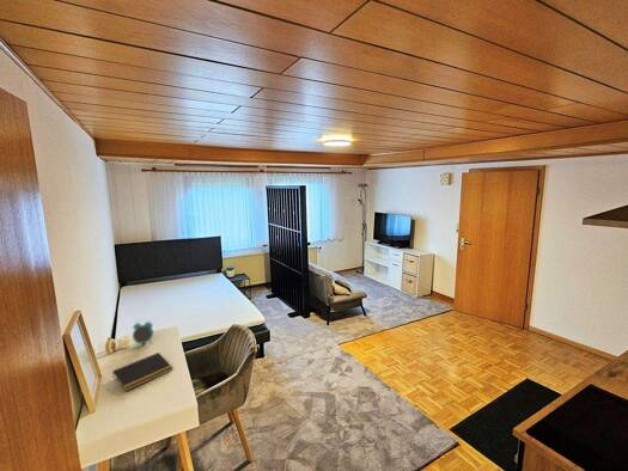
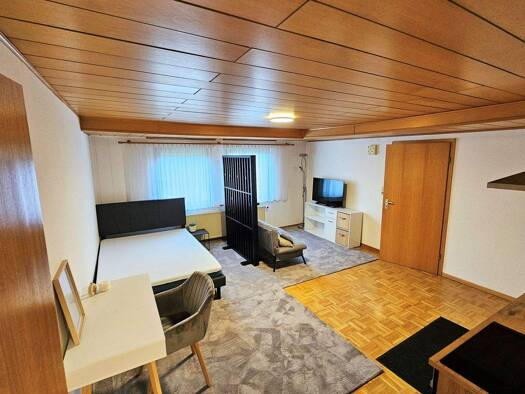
- notepad [111,351,175,392]
- alarm clock [132,318,154,347]
